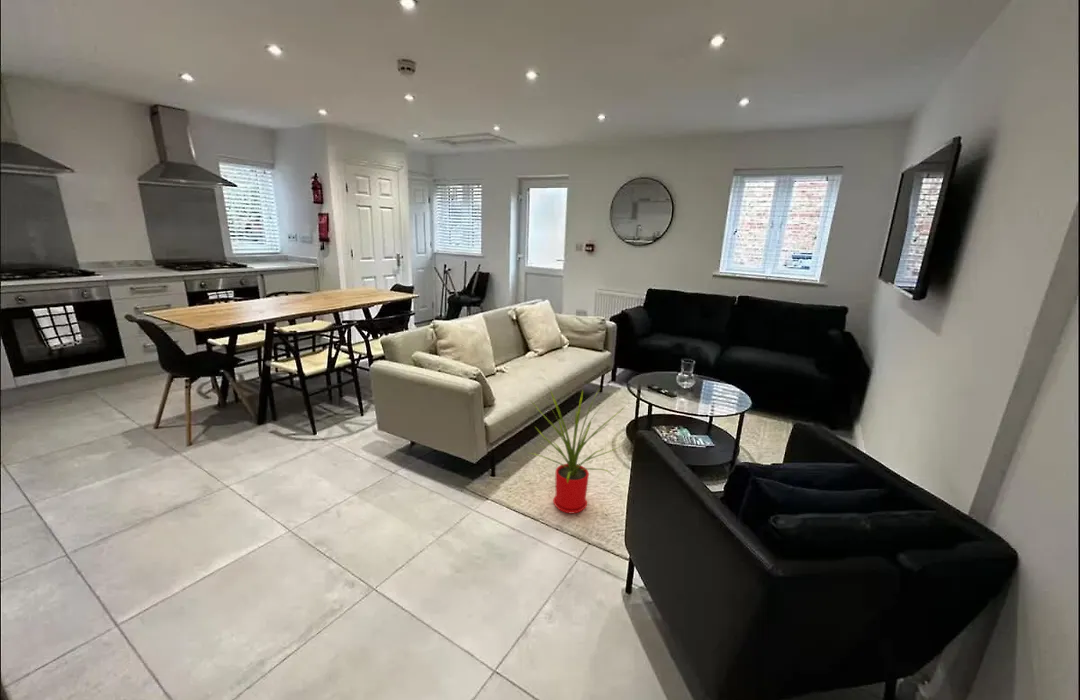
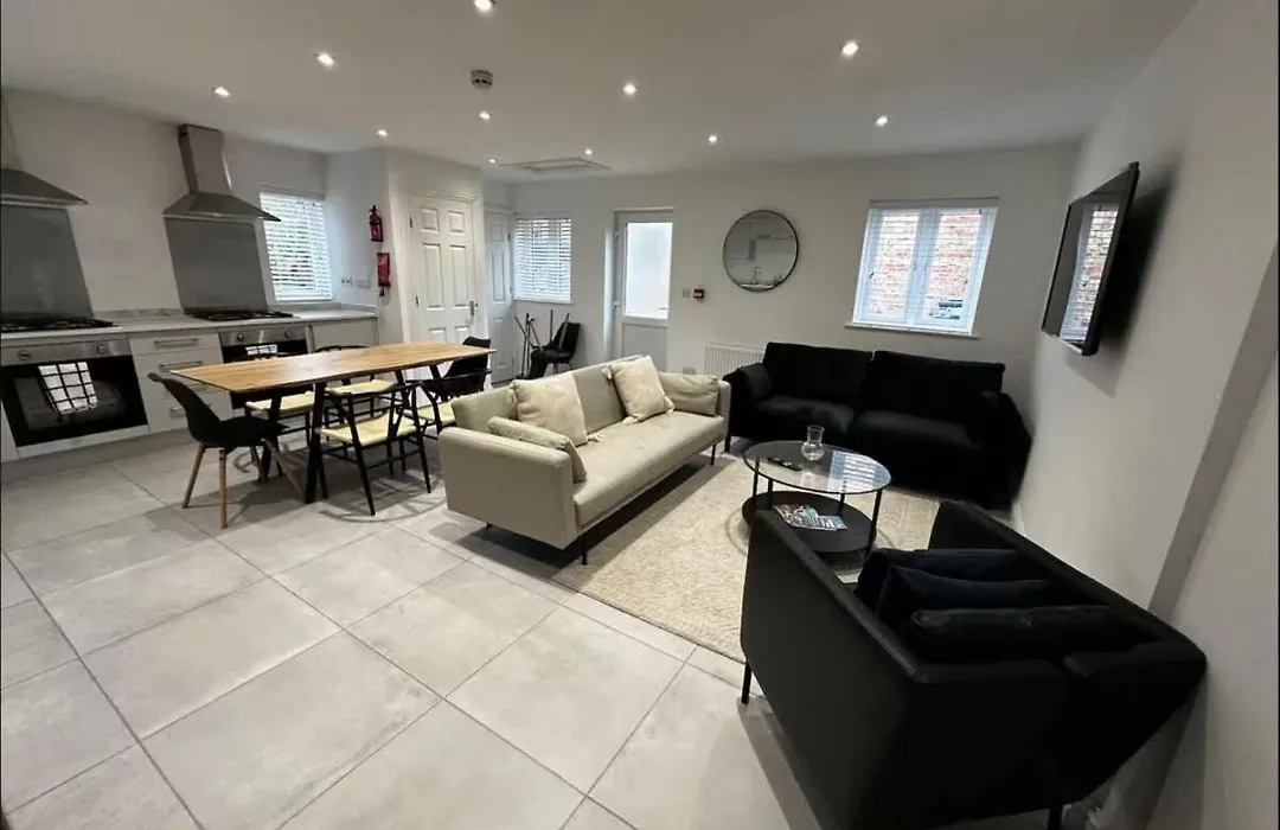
- house plant [528,386,626,515]
